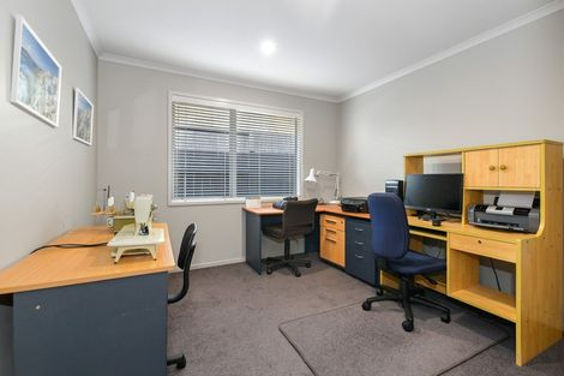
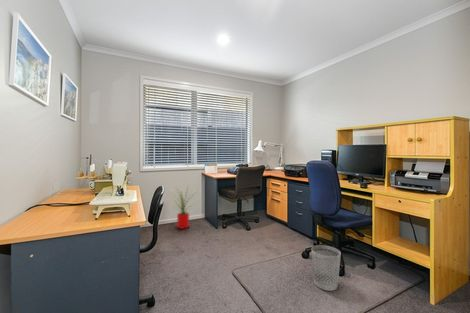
+ wastebasket [310,244,342,292]
+ house plant [170,185,201,230]
